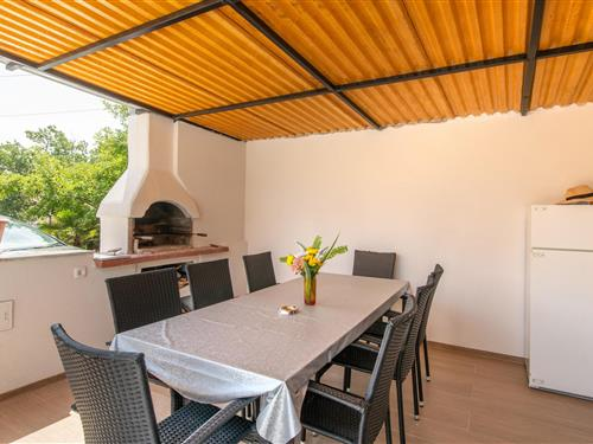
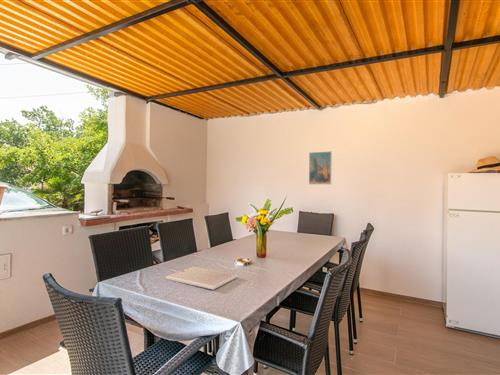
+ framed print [308,150,333,185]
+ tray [165,266,239,291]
